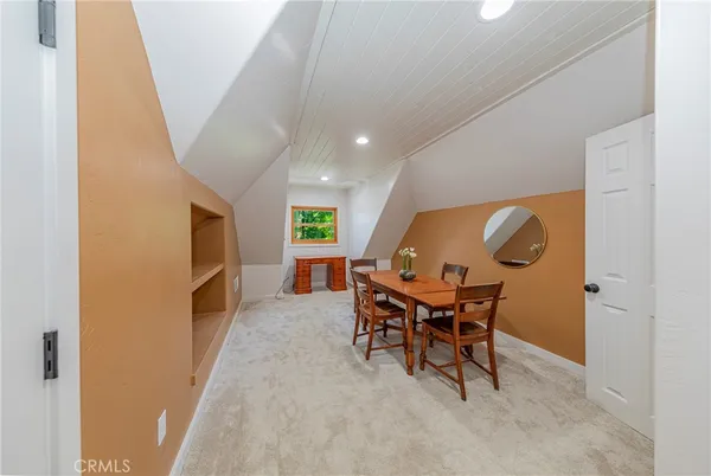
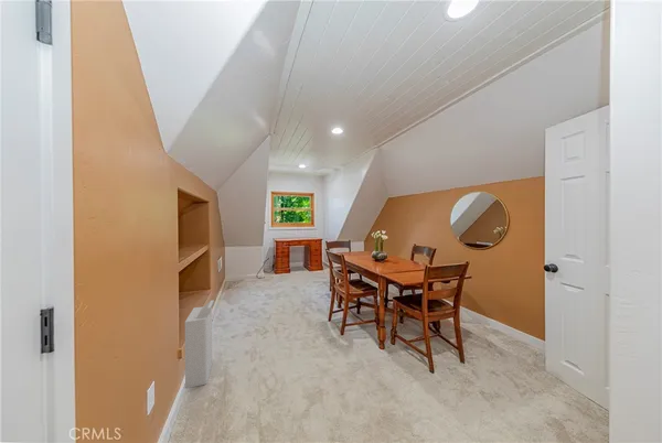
+ air purifier [184,299,215,389]
